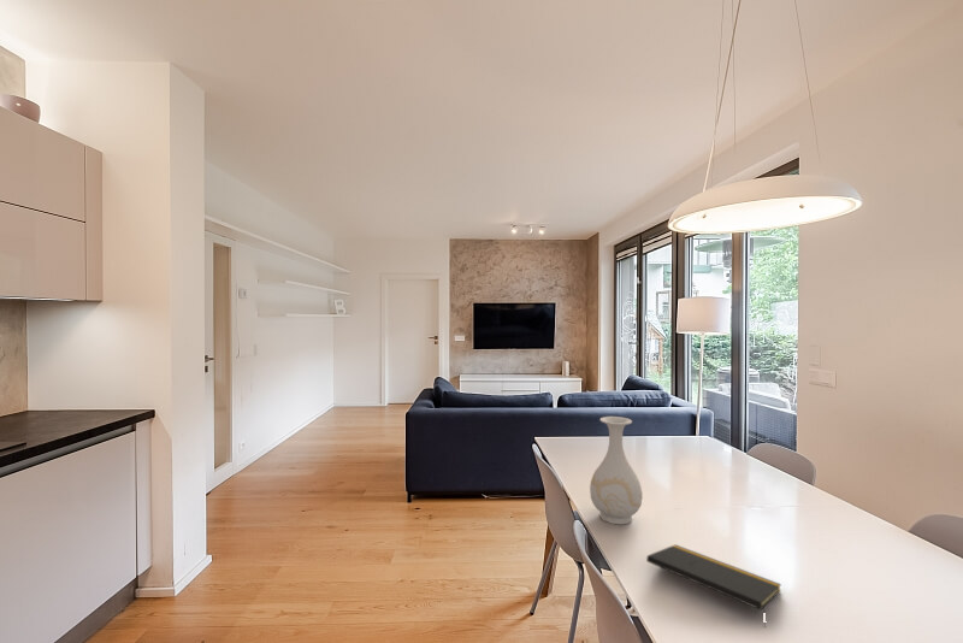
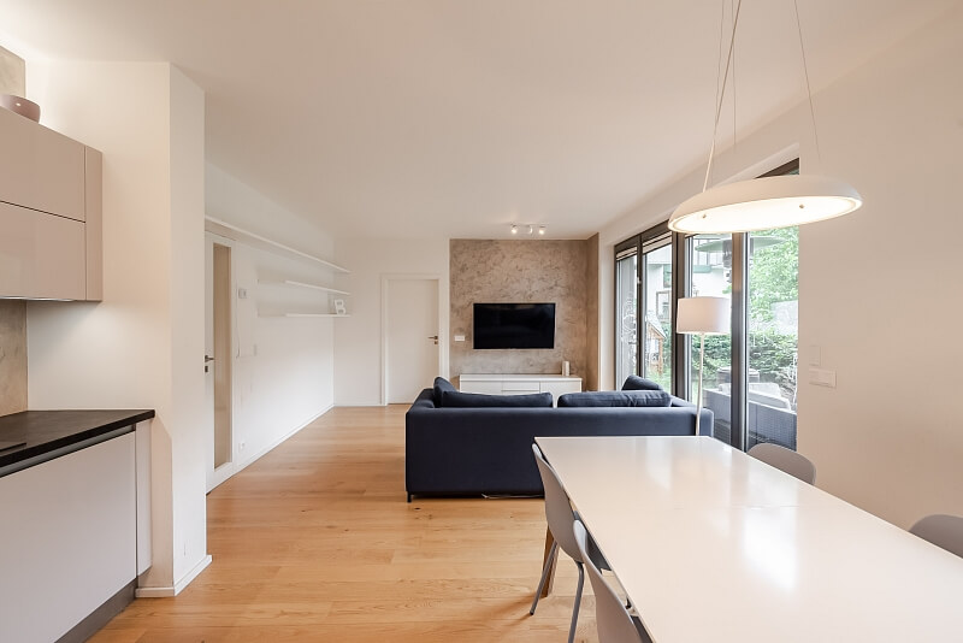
- notepad [645,543,782,629]
- vase [589,415,644,526]
